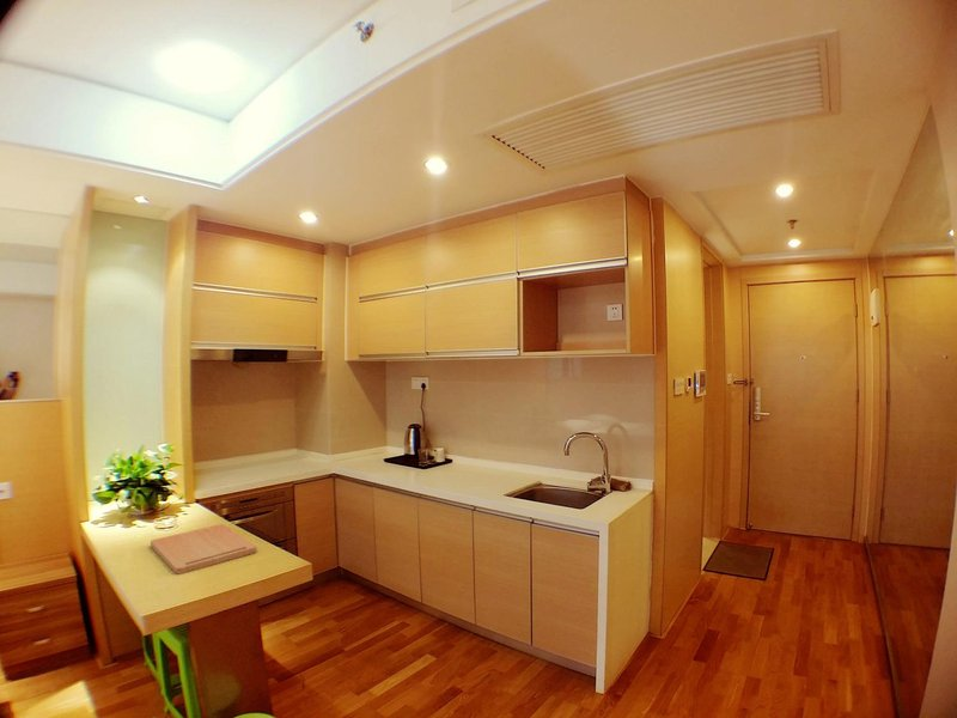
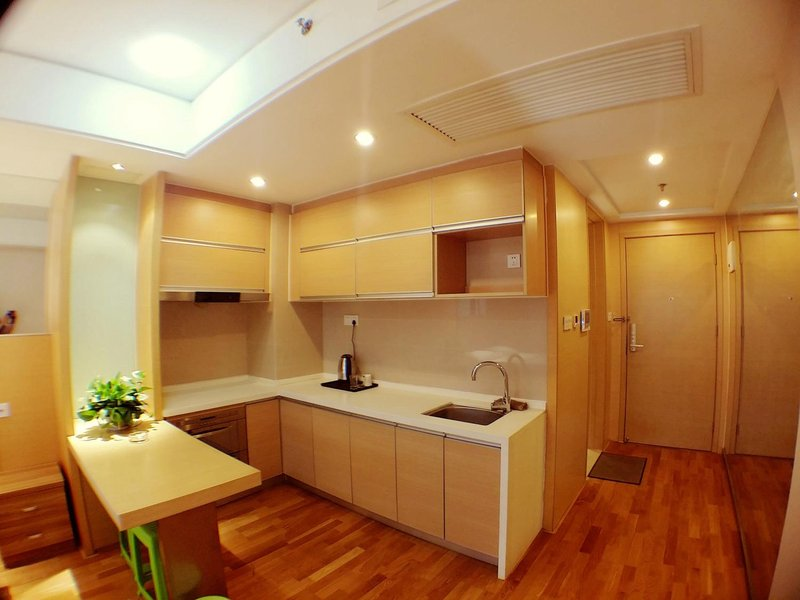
- cutting board [150,523,258,576]
